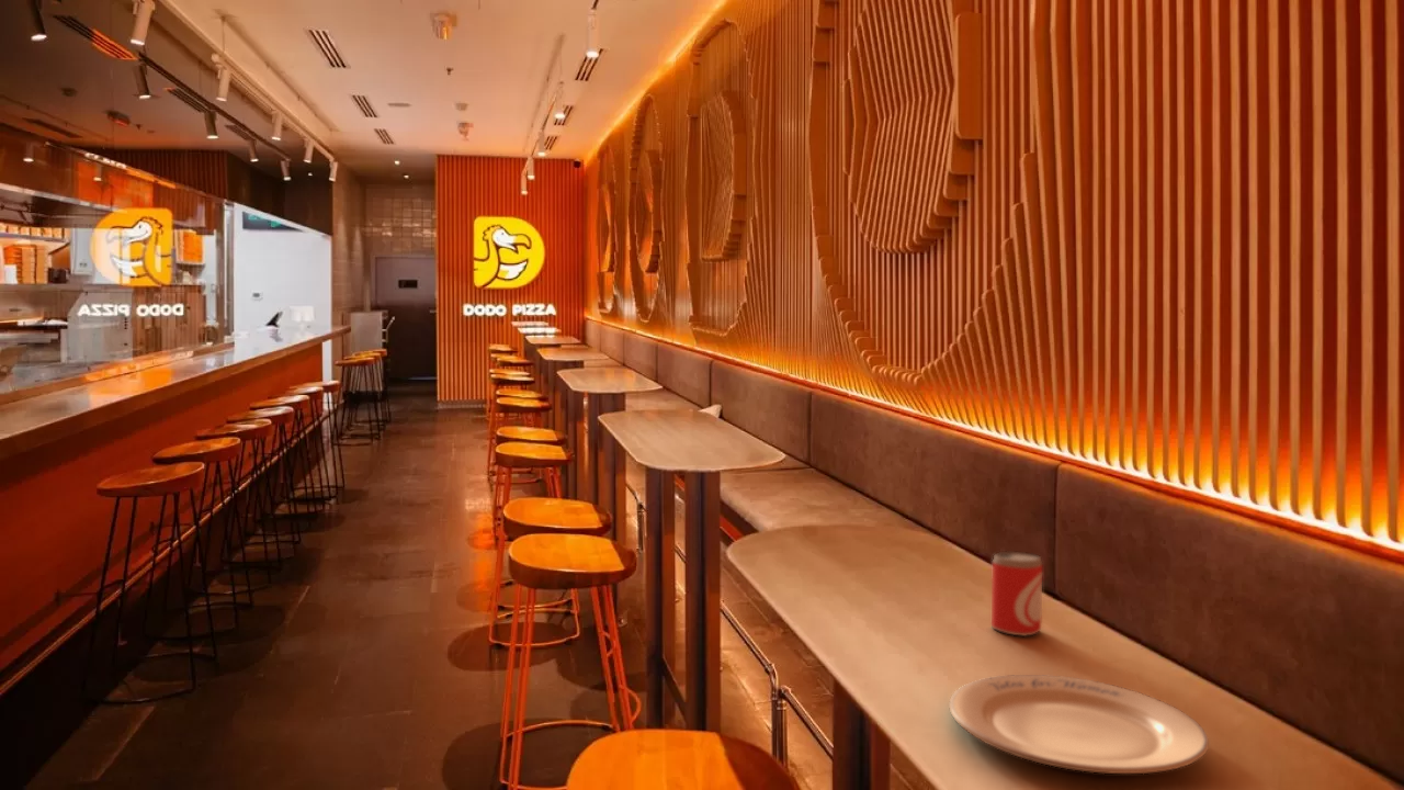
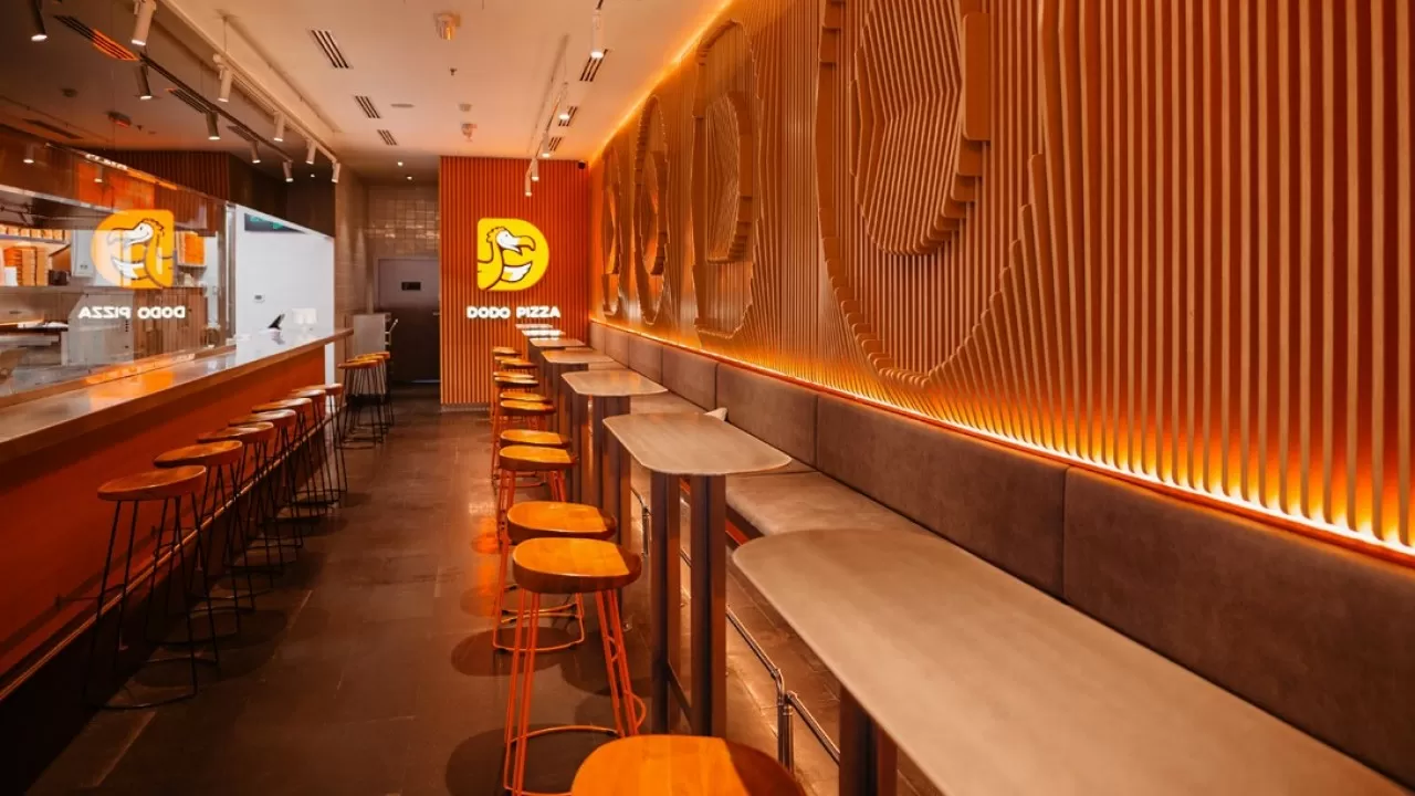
- beer can [990,550,1043,637]
- chinaware [948,674,1210,775]
